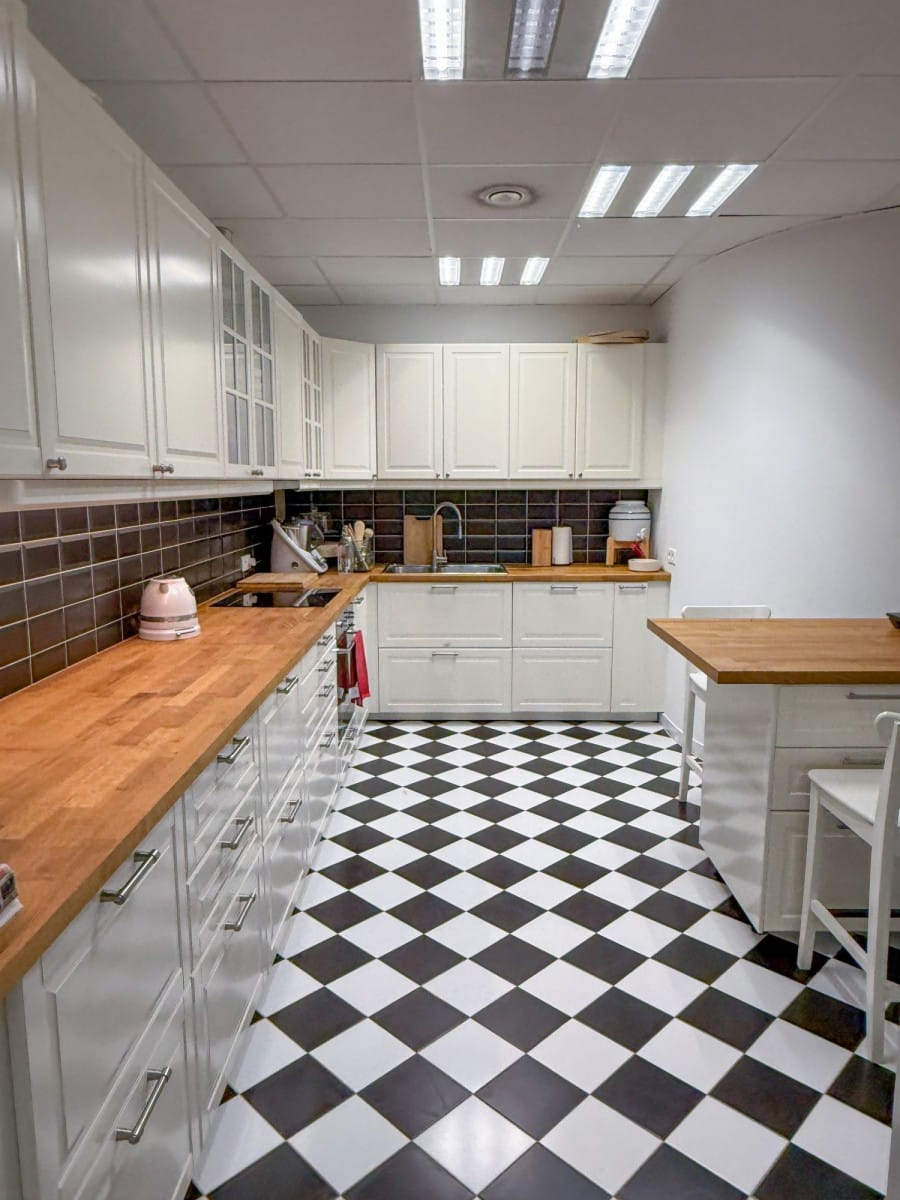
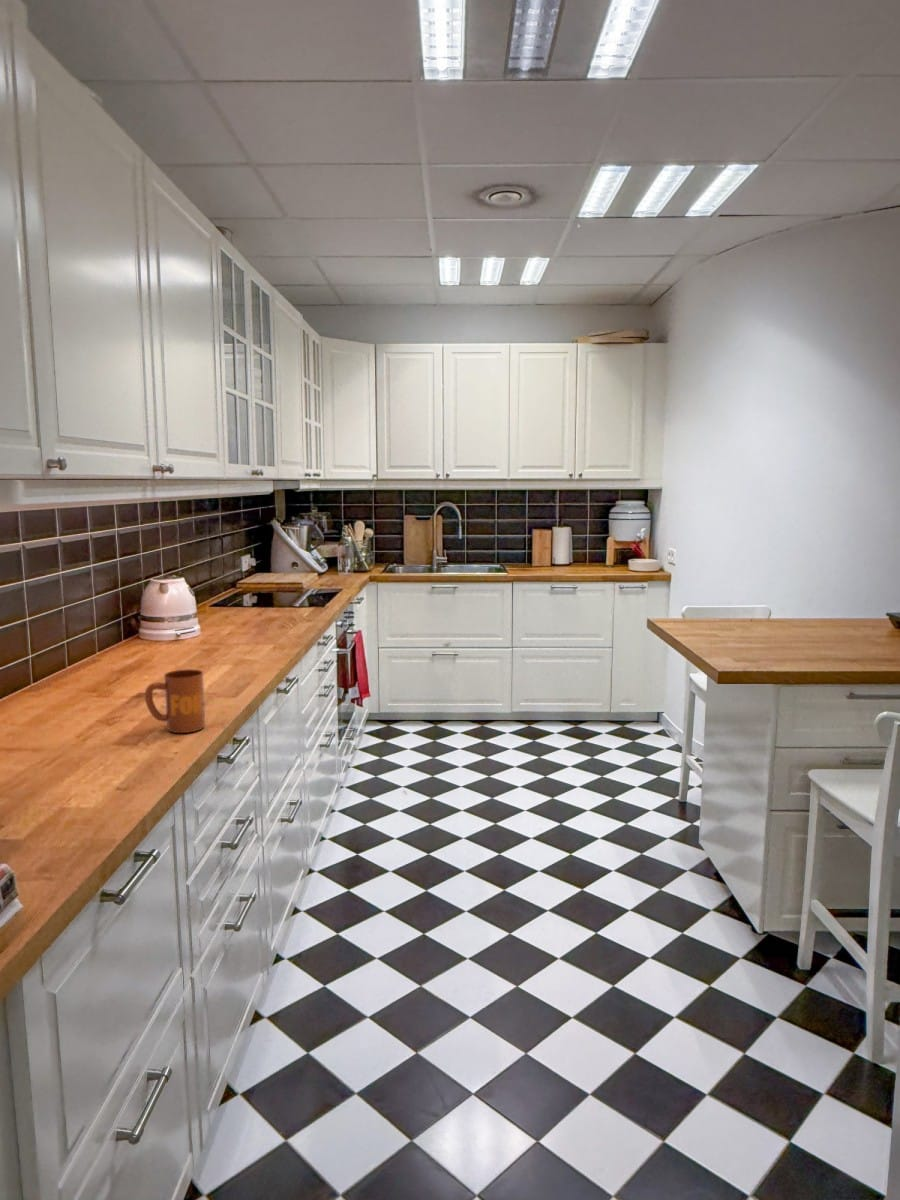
+ mug [144,668,206,734]
